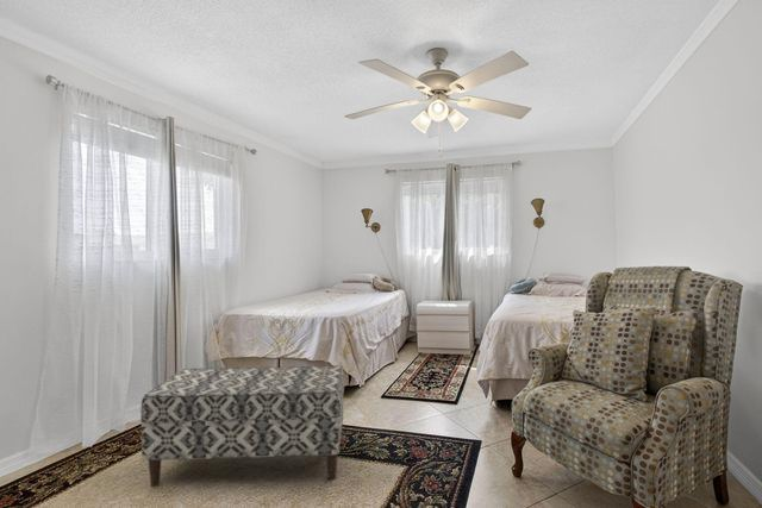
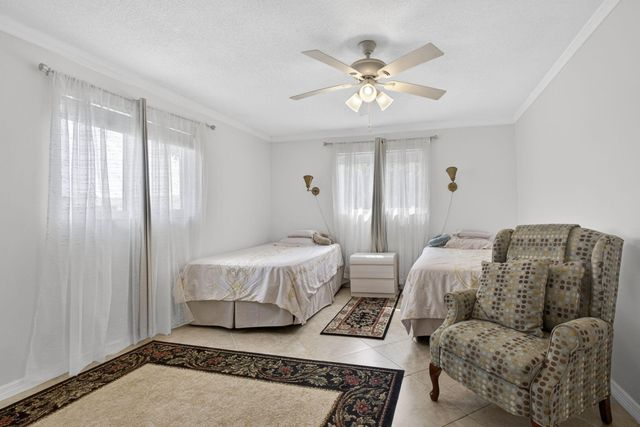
- bench [139,365,345,488]
